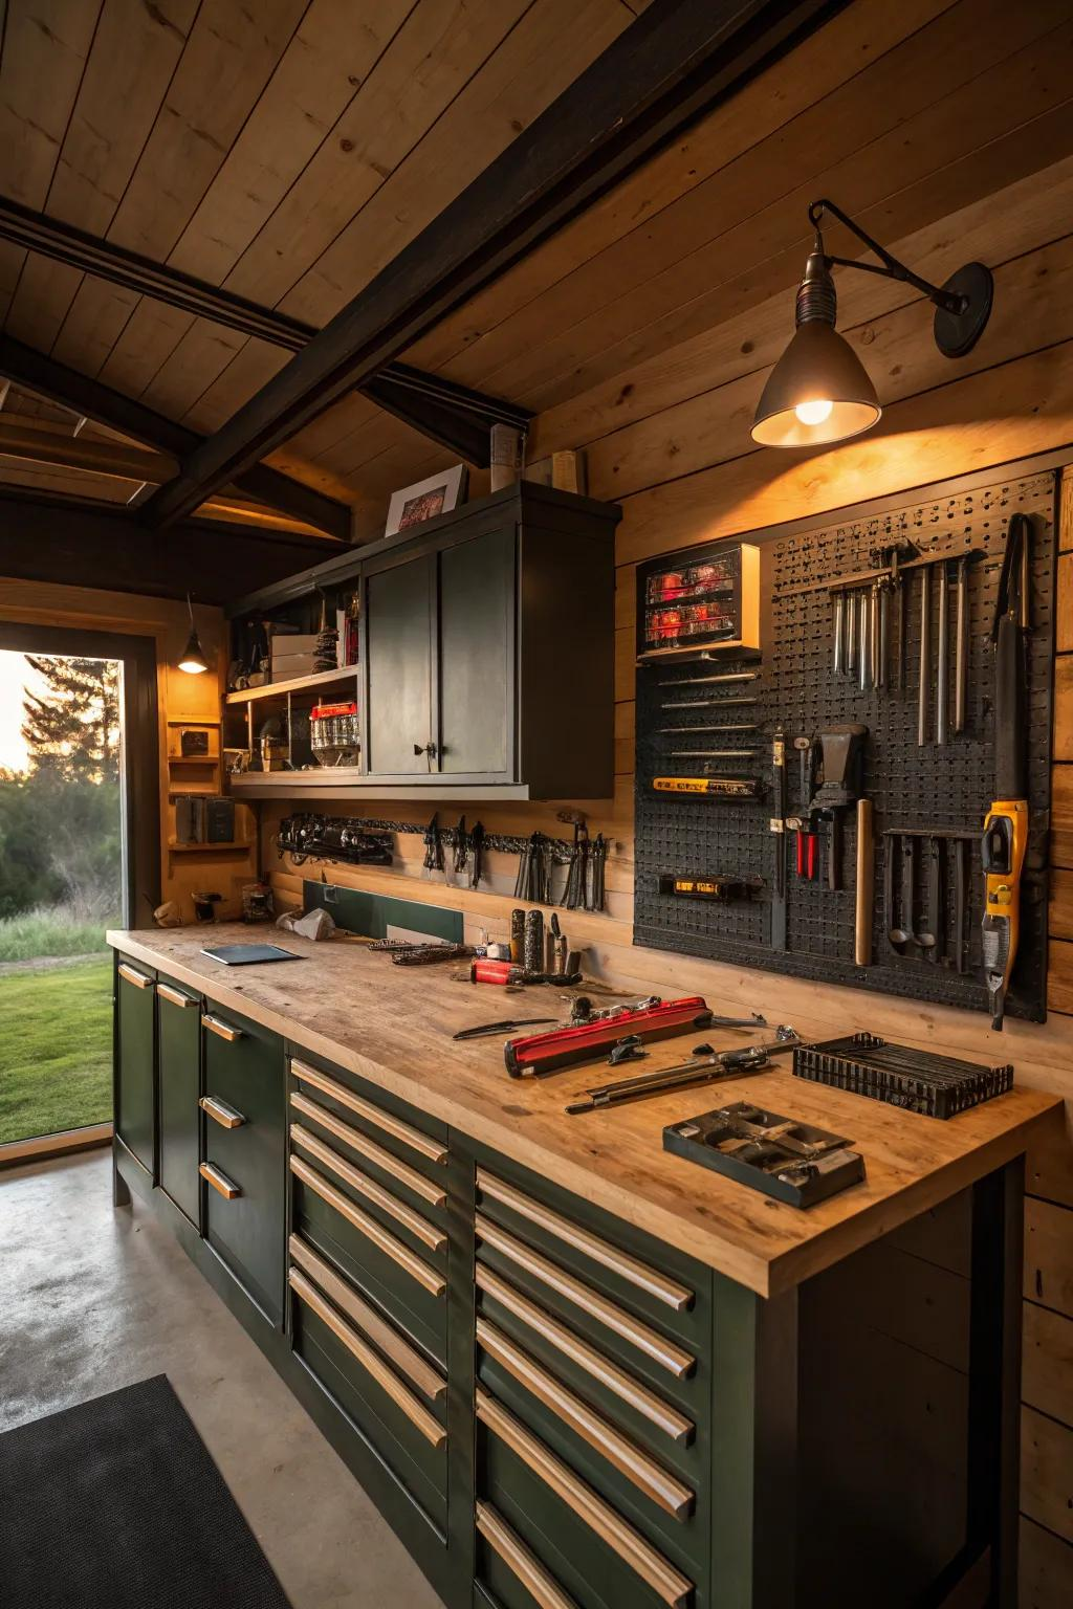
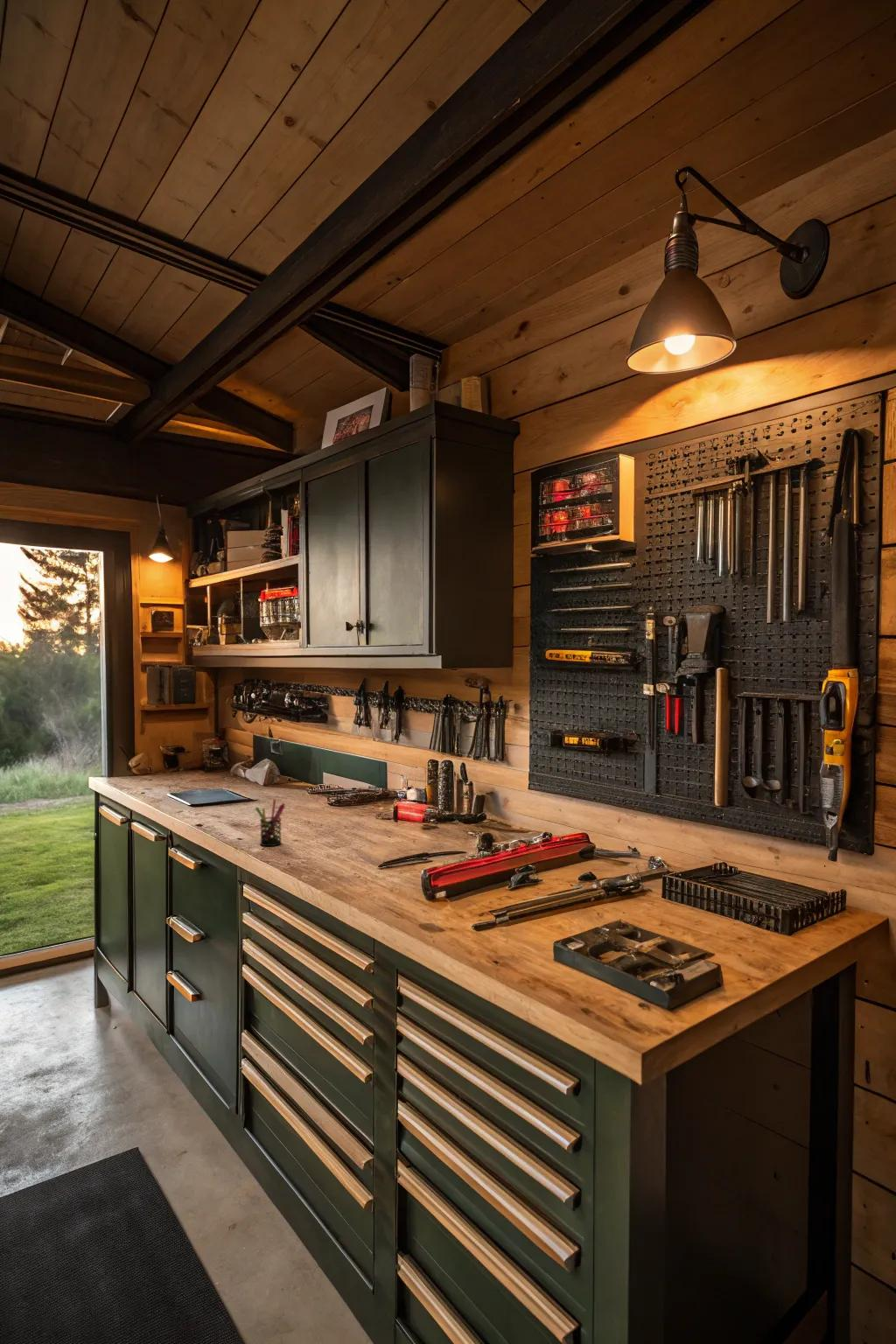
+ pen holder [255,798,286,847]
